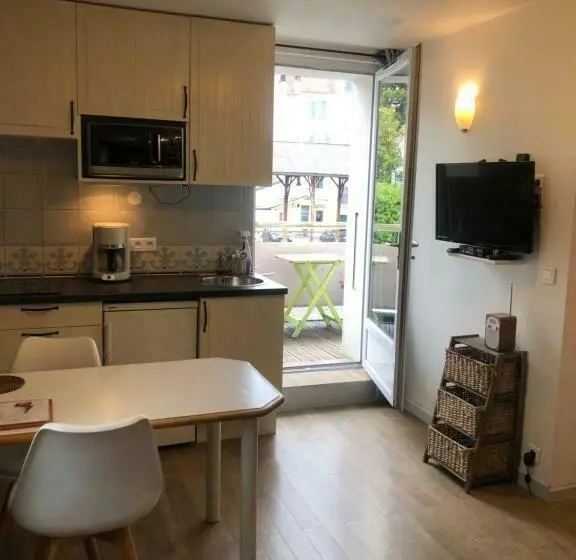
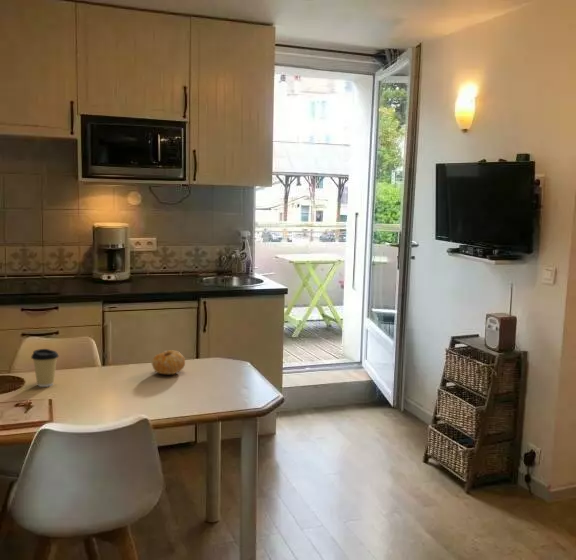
+ coffee cup [30,348,60,388]
+ fruit [151,349,186,375]
